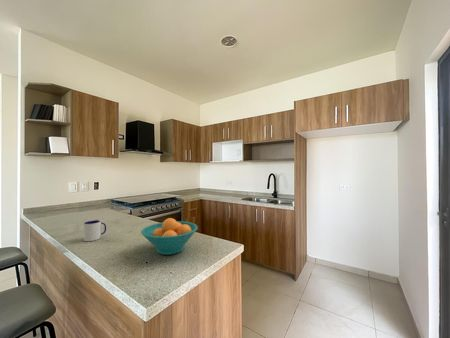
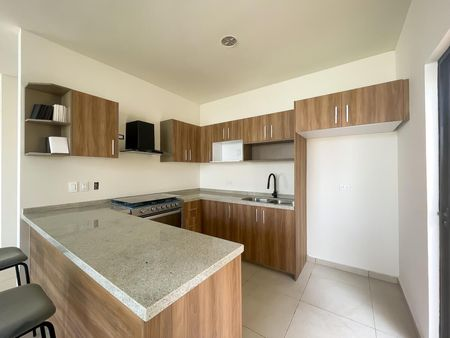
- mug [83,220,107,242]
- fruit bowl [140,217,199,256]
